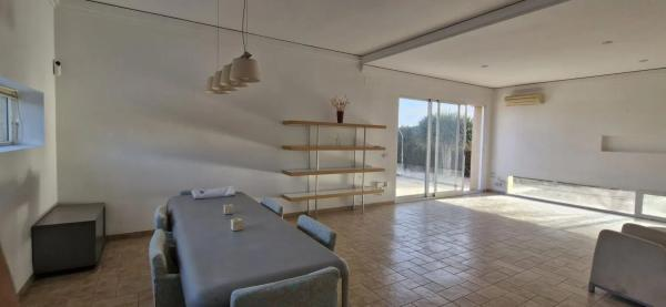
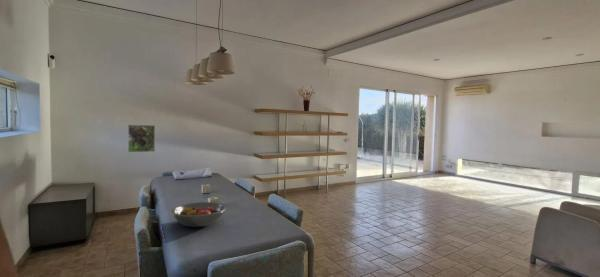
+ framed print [127,124,156,153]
+ fruit bowl [170,201,227,228]
